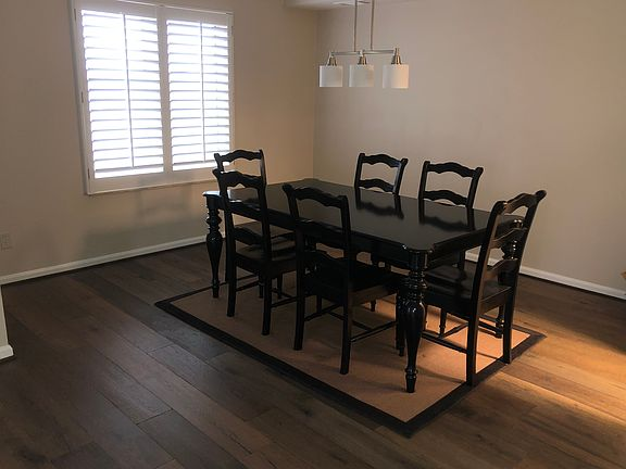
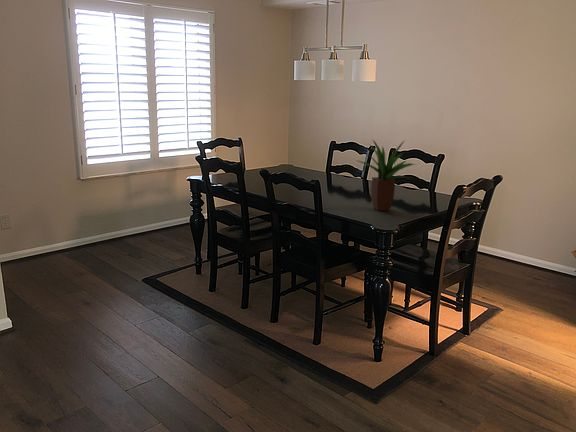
+ potted plant [355,138,416,212]
